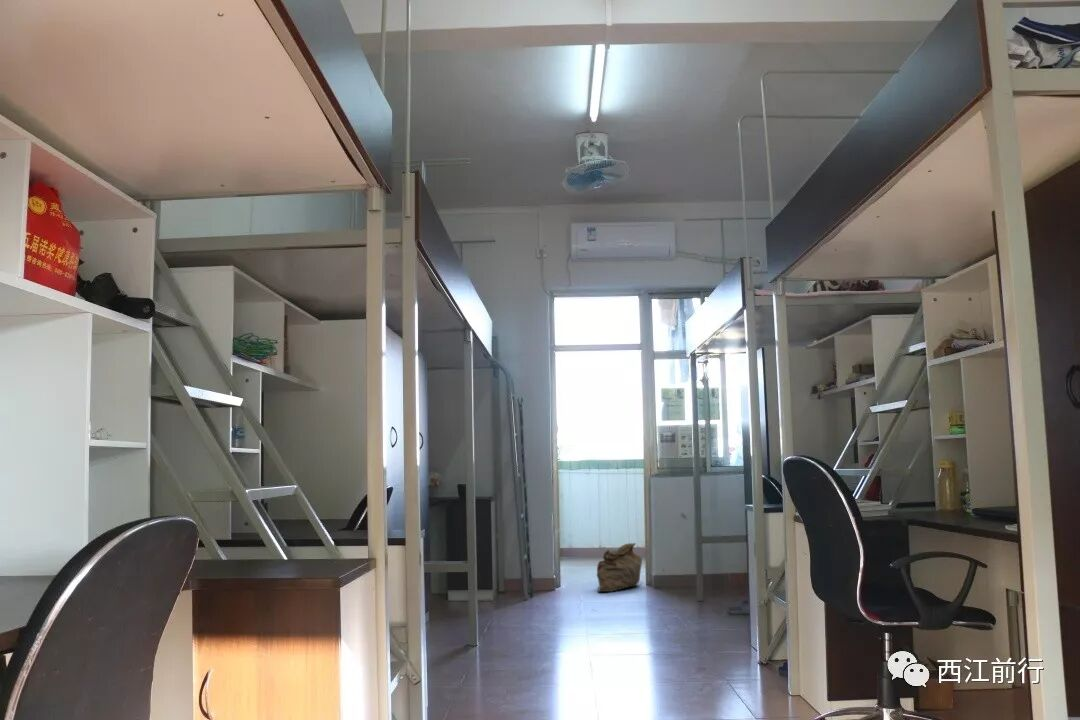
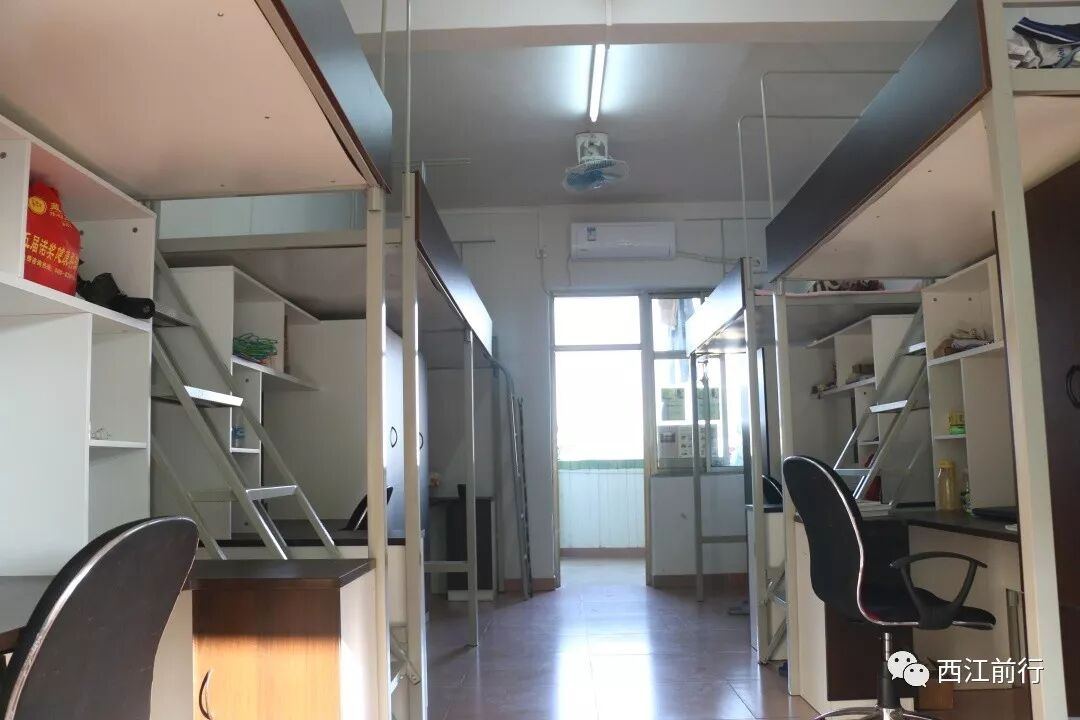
- bag [596,542,643,593]
